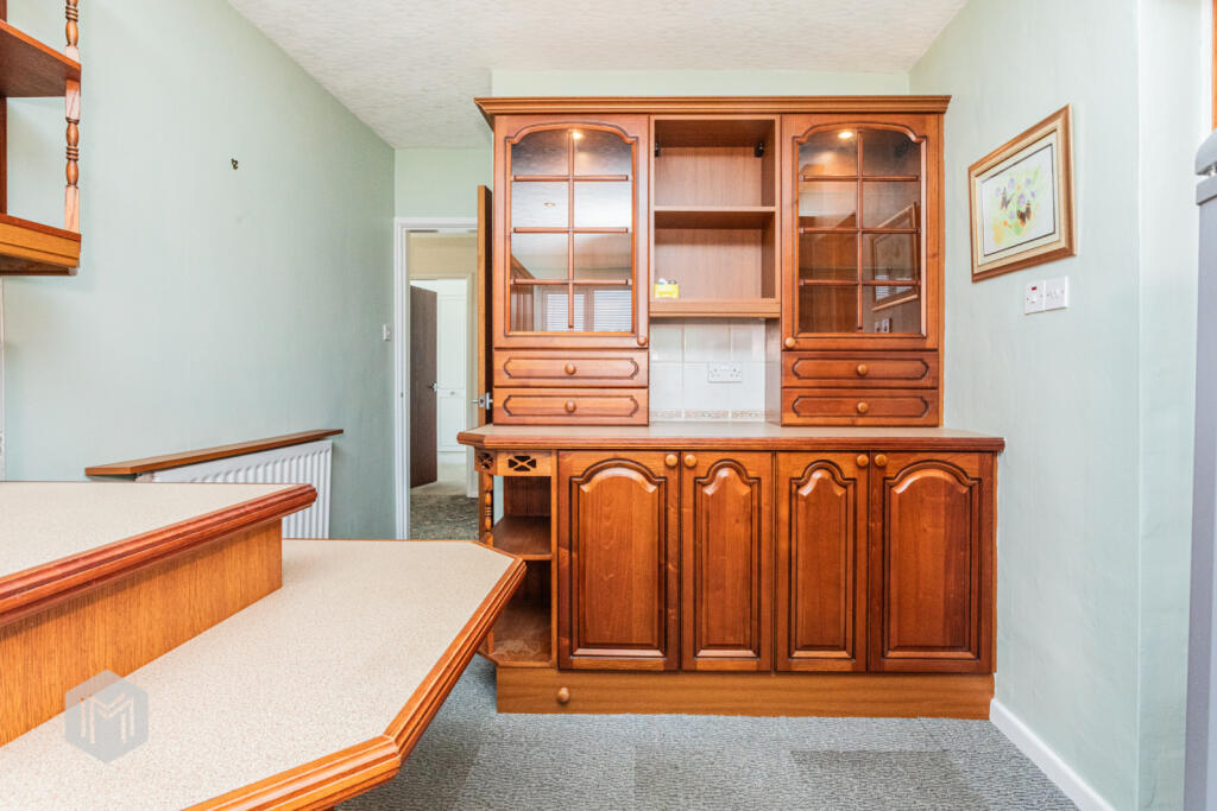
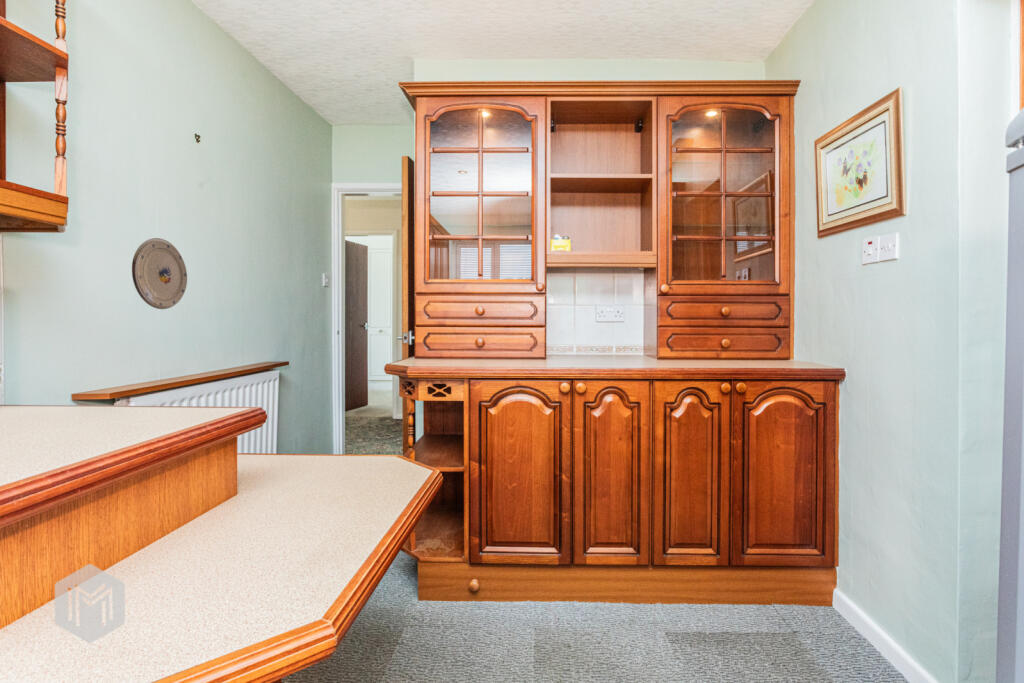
+ plate [131,237,188,310]
